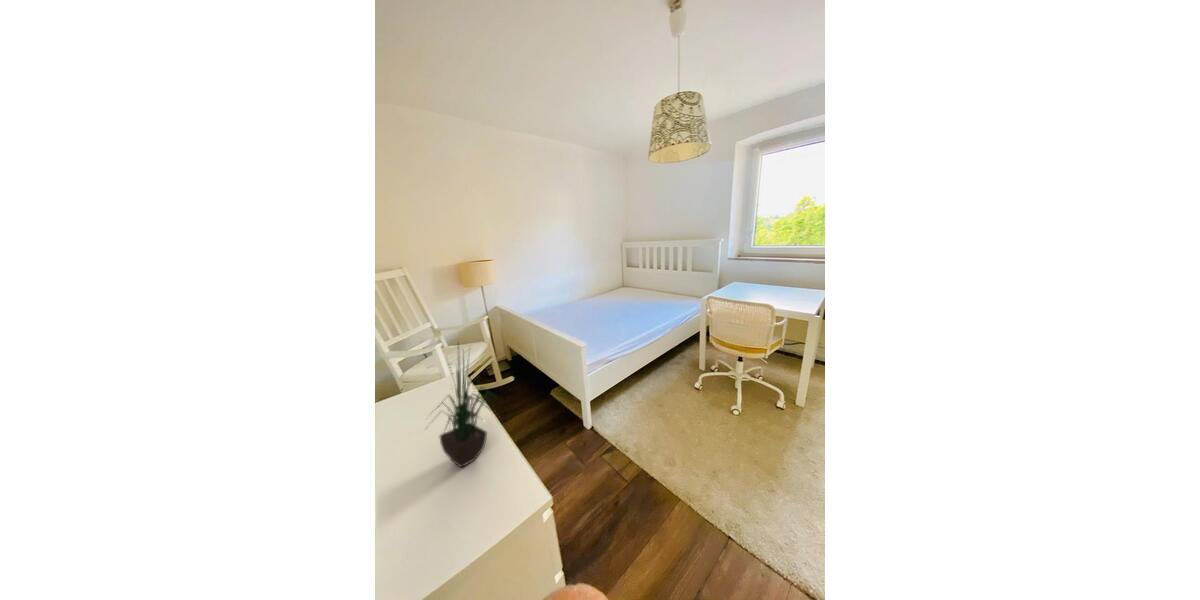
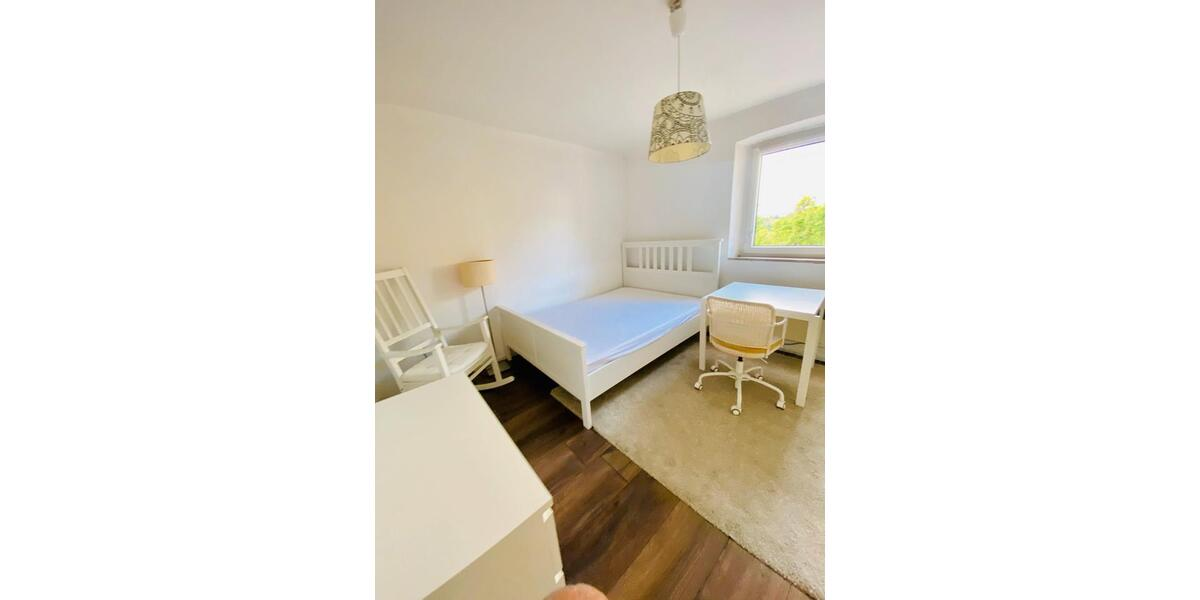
- potted plant [422,343,502,469]
